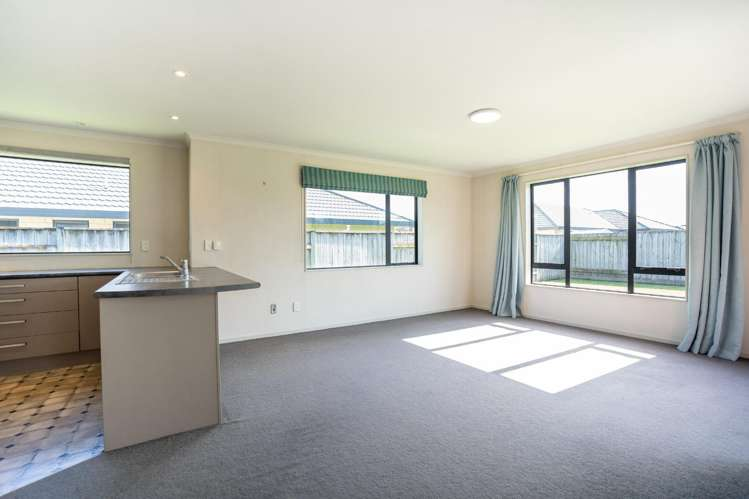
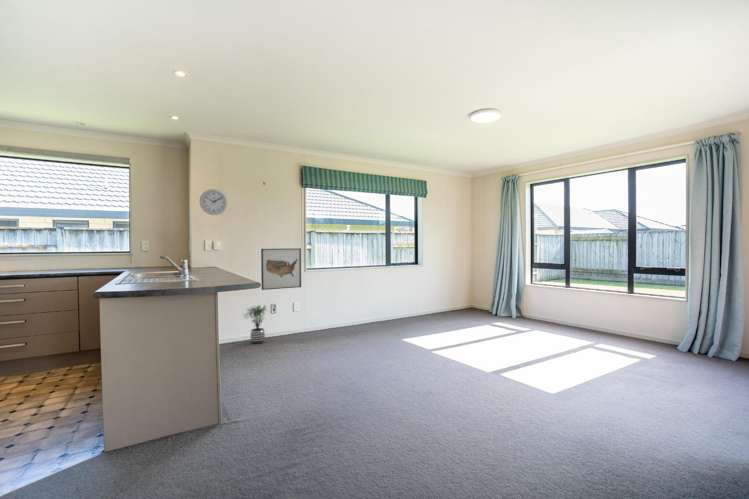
+ wall art [260,247,302,291]
+ wall clock [199,188,228,216]
+ potted plant [243,304,269,345]
